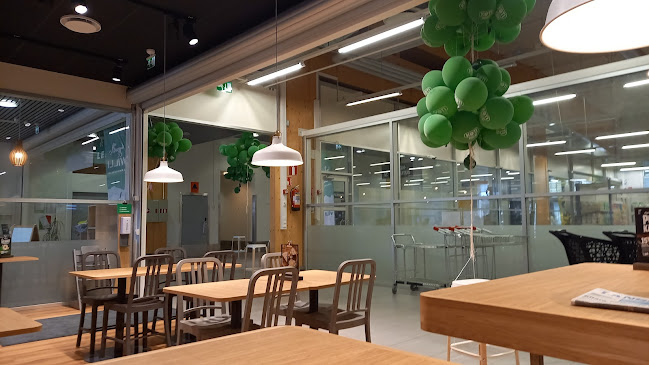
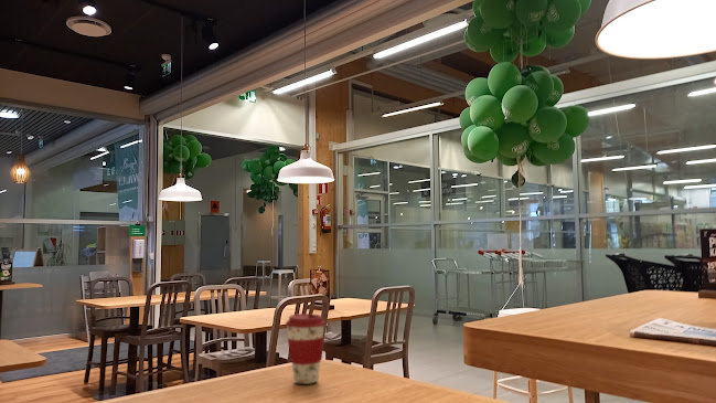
+ coffee cup [285,312,327,385]
